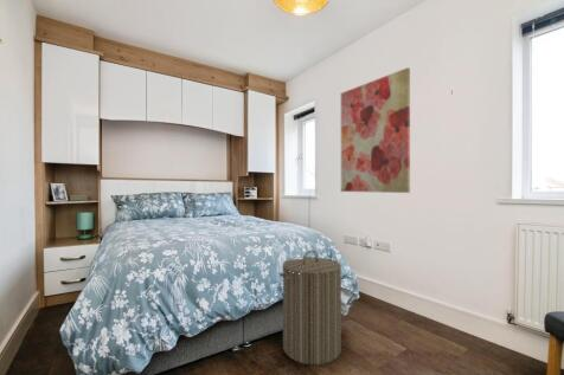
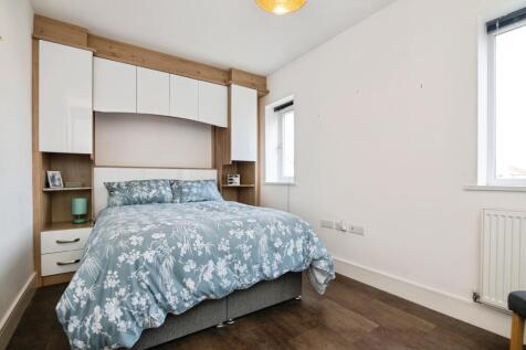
- laundry hamper [278,250,342,367]
- wall art [340,66,411,194]
